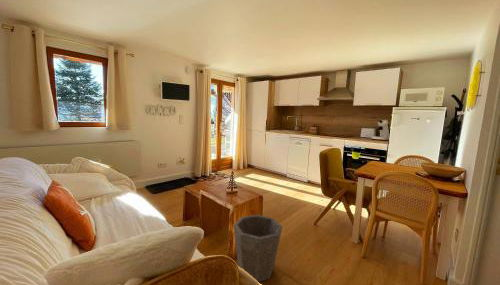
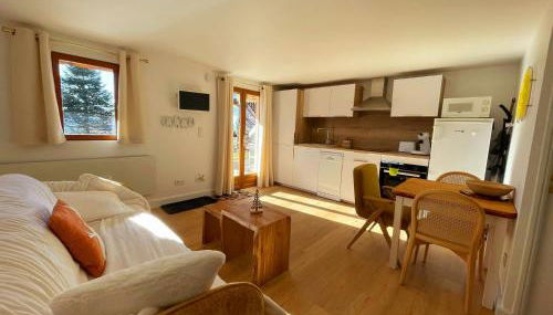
- waste bin [232,214,283,283]
